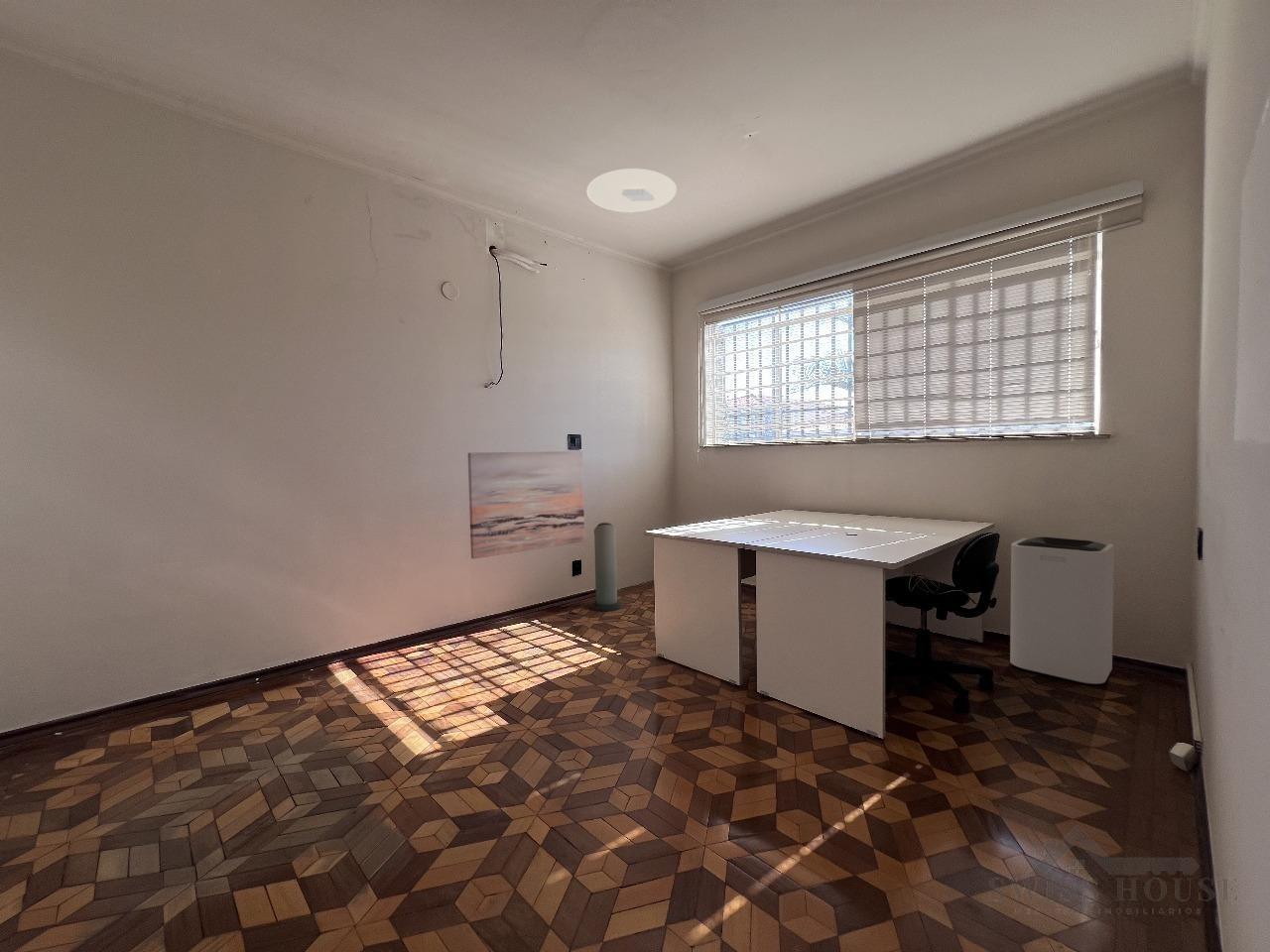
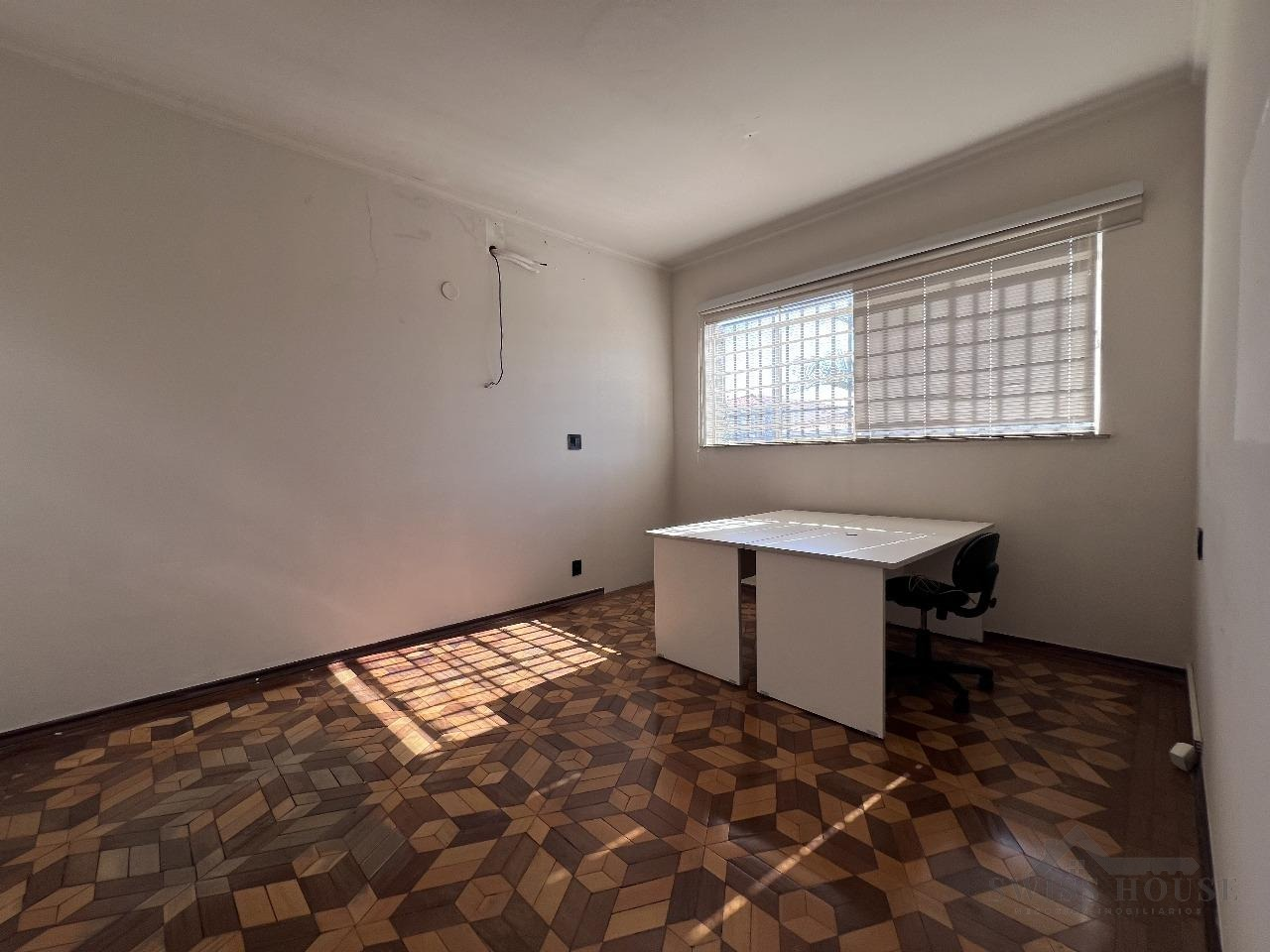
- wall art [467,450,585,560]
- ceiling light [585,168,678,213]
- air purifier [590,522,623,612]
- trash can [1009,536,1115,685]
